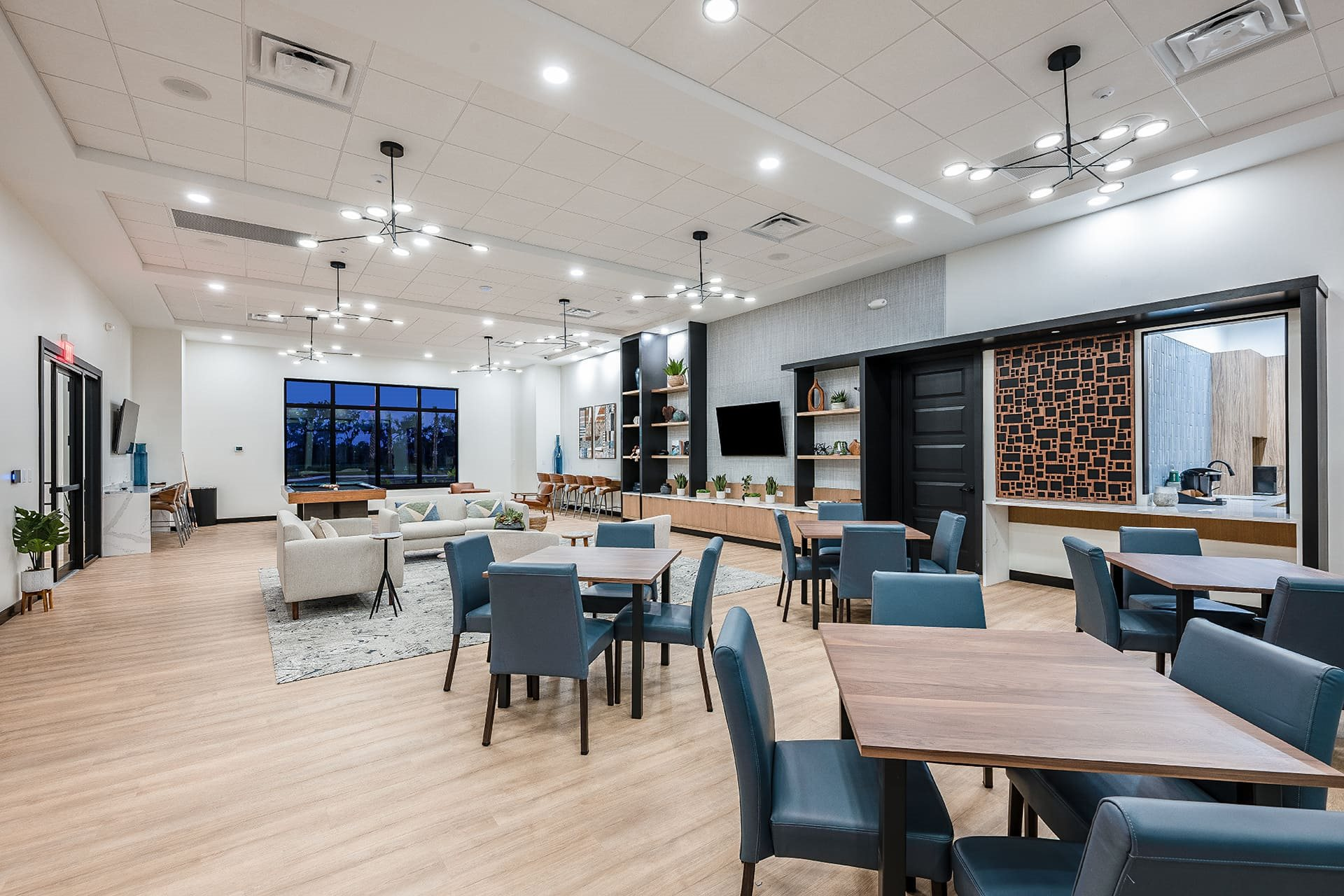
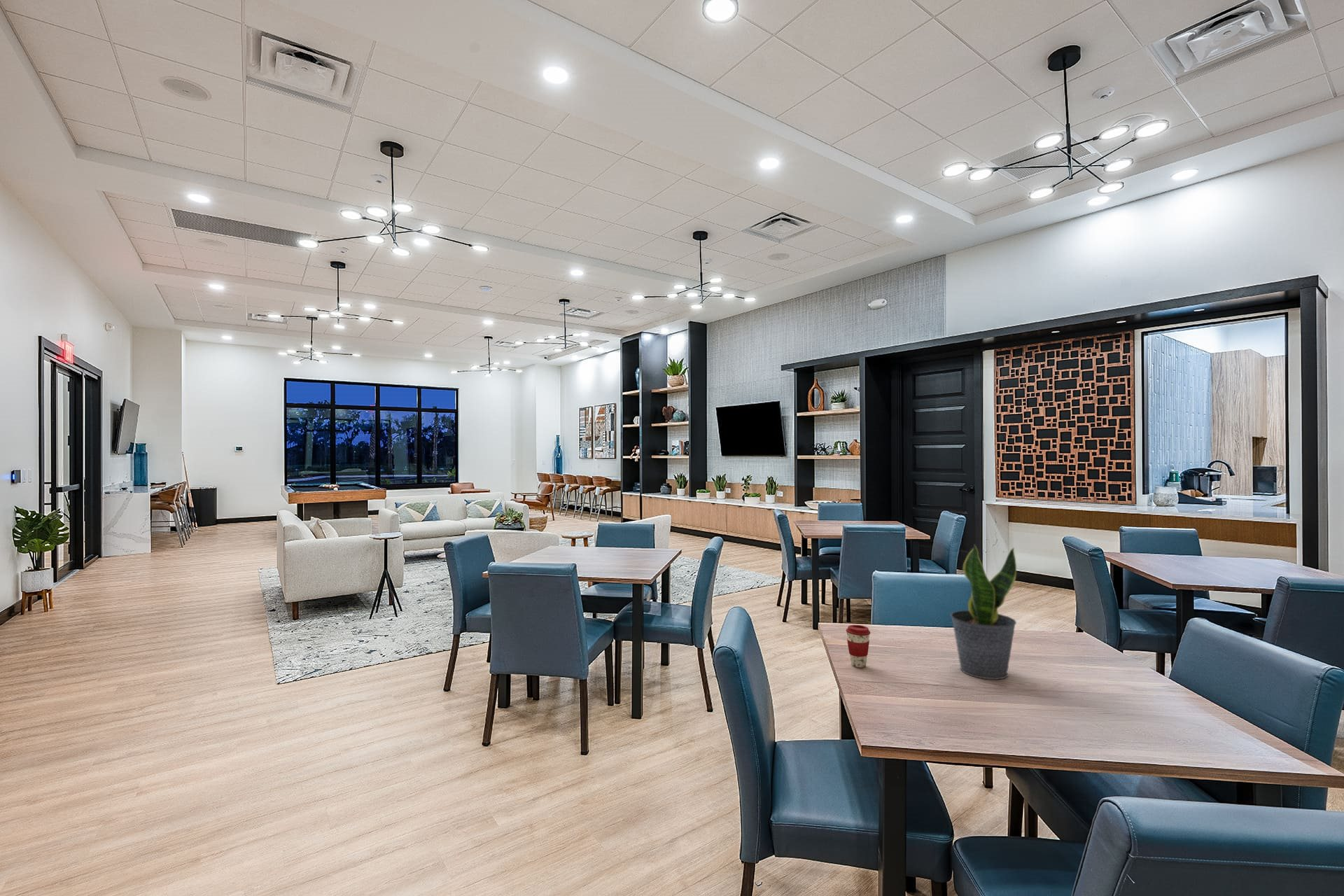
+ potted plant [950,544,1017,680]
+ coffee cup [845,624,871,668]
